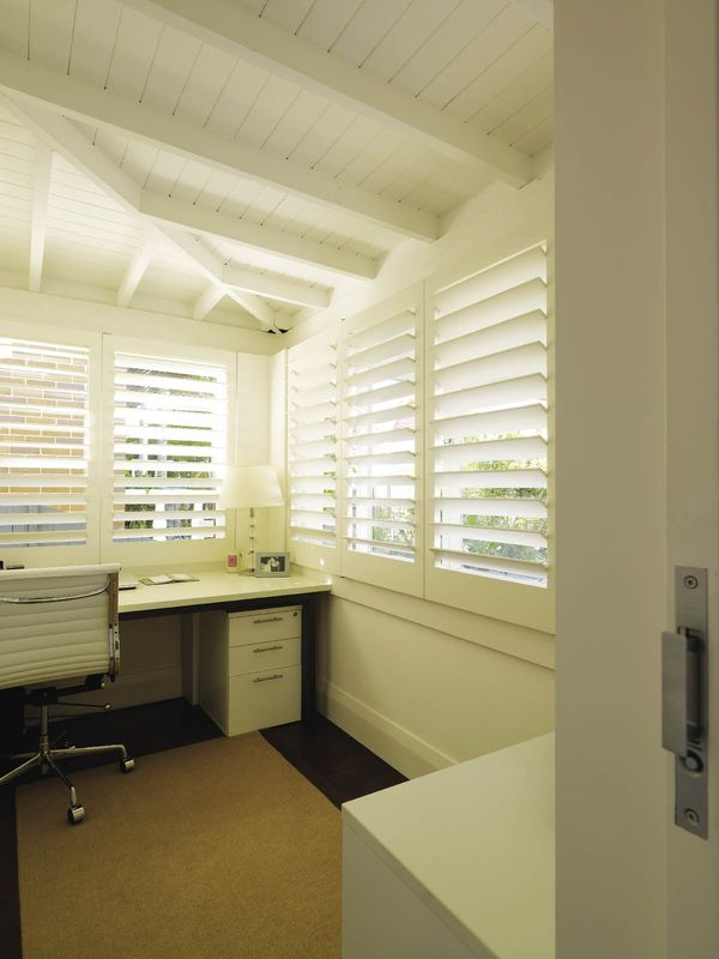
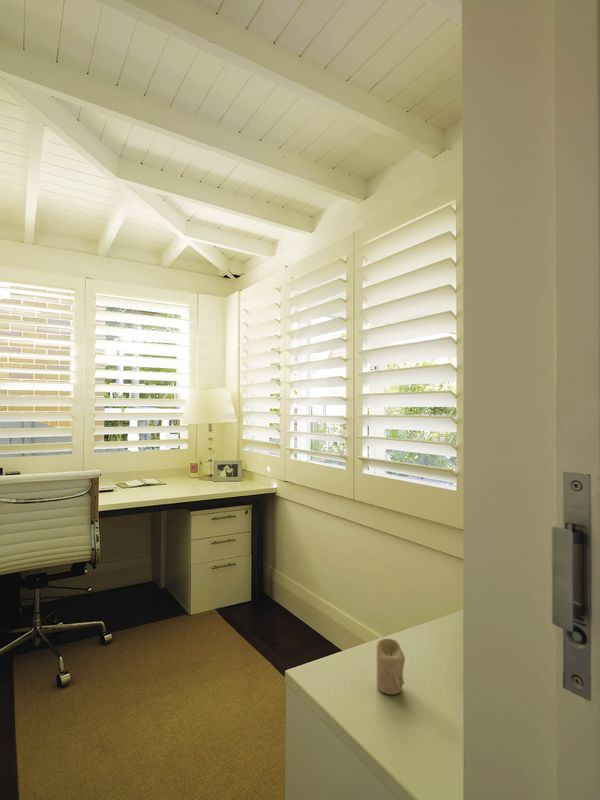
+ candle [375,637,406,695]
